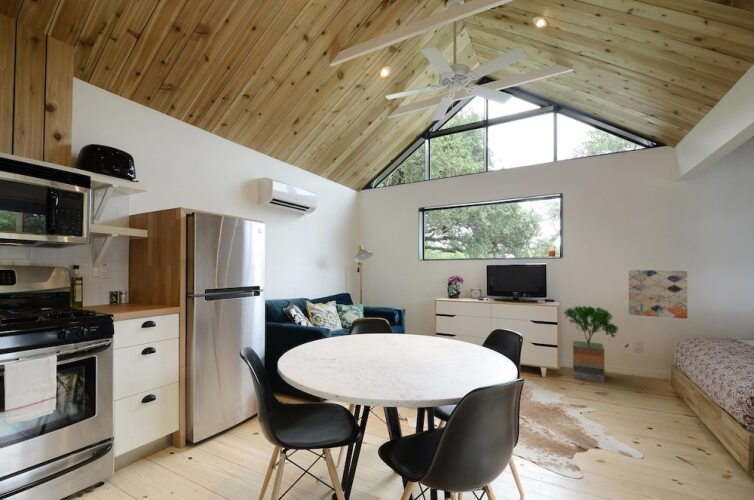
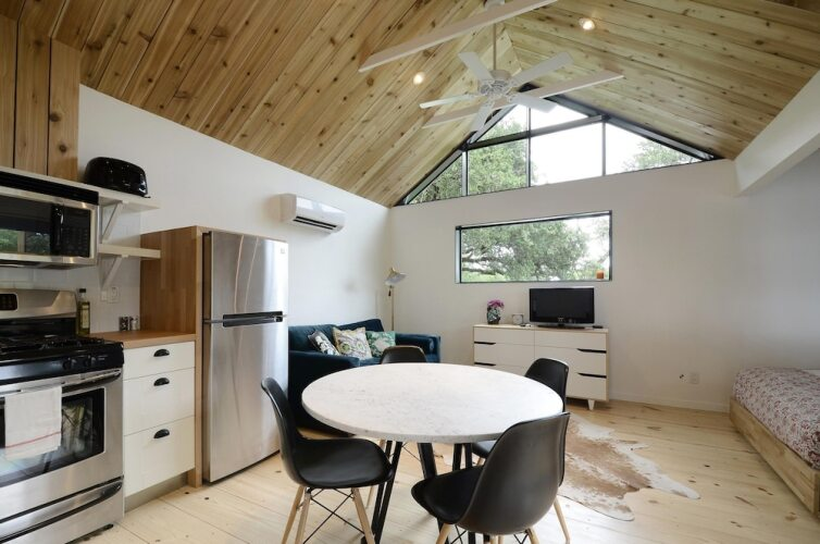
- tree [562,304,620,383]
- wall art [627,269,688,320]
